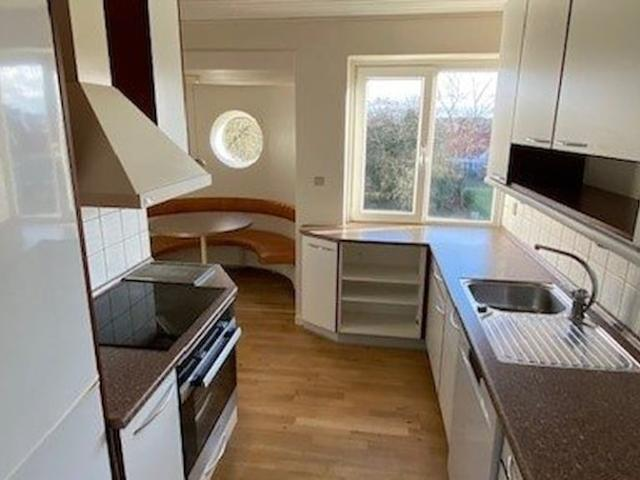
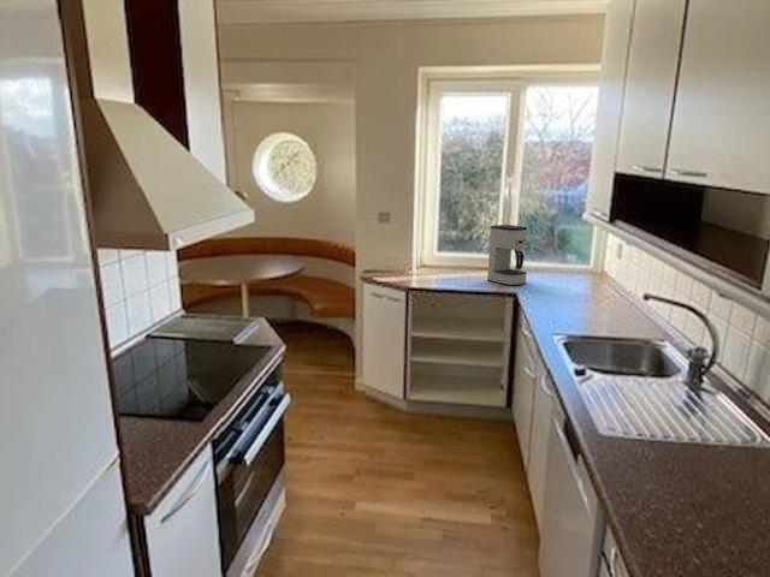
+ coffee maker [486,224,528,286]
